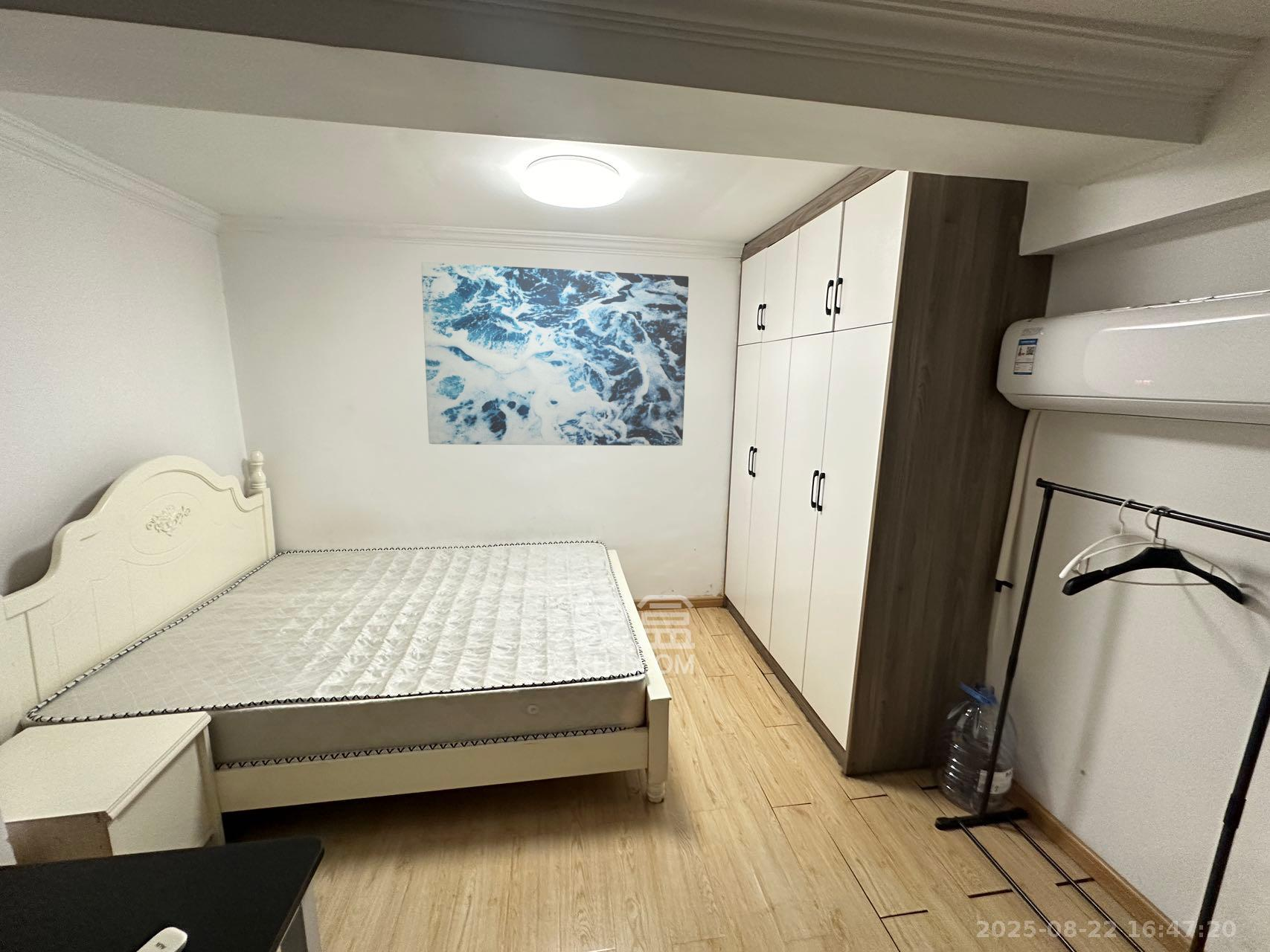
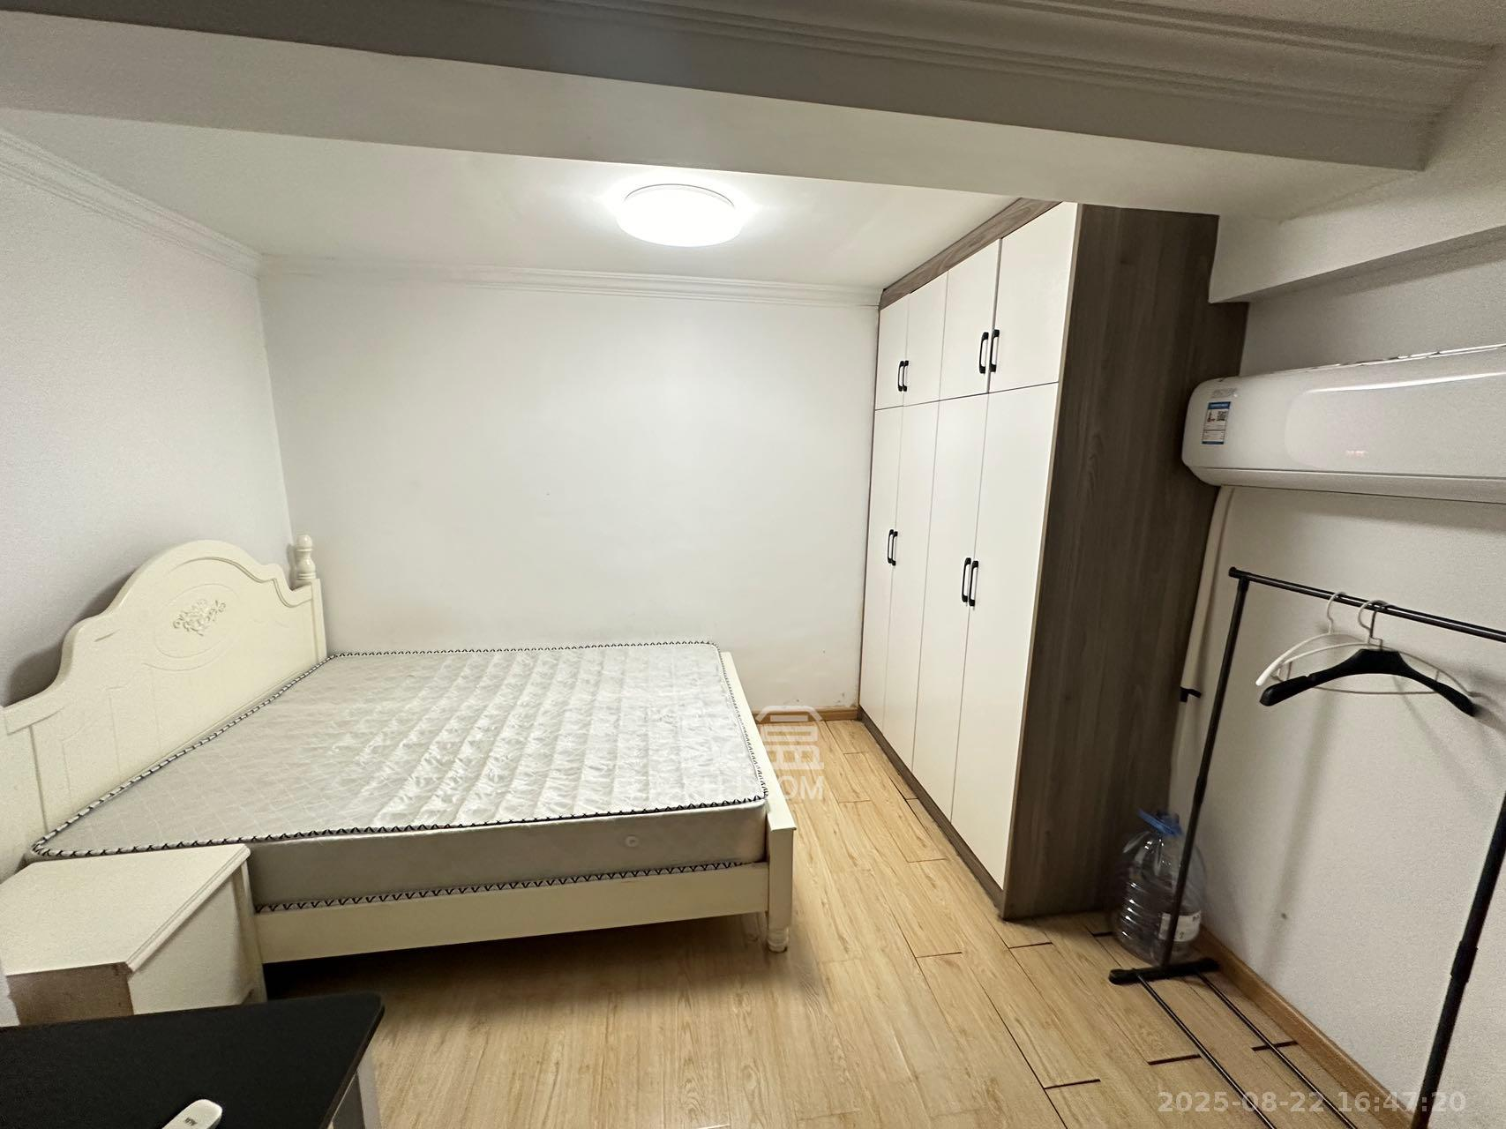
- wall art [421,261,690,446]
